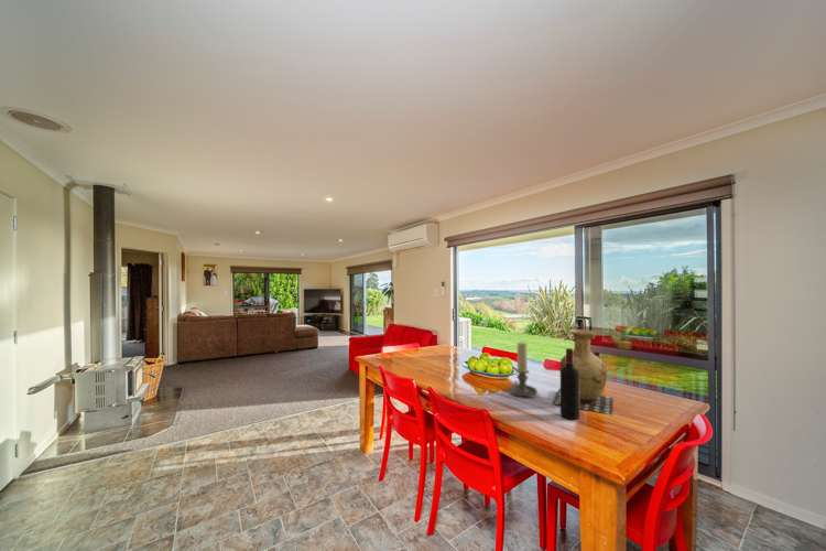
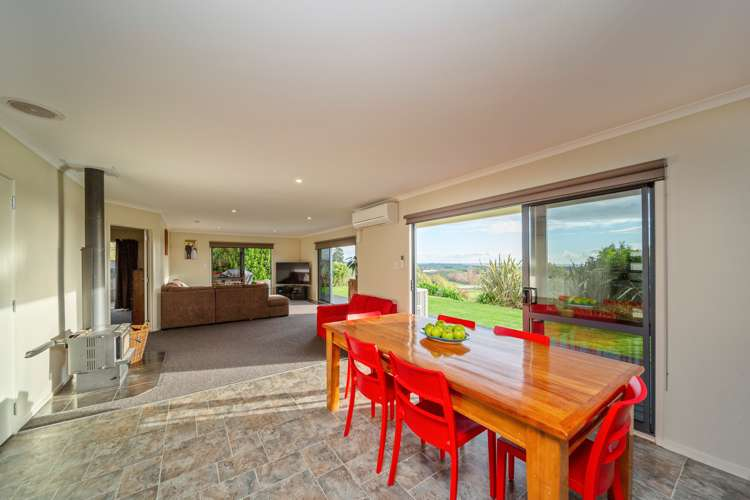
- candle holder [507,342,539,398]
- wine bottle [559,347,580,421]
- vase [551,328,613,415]
